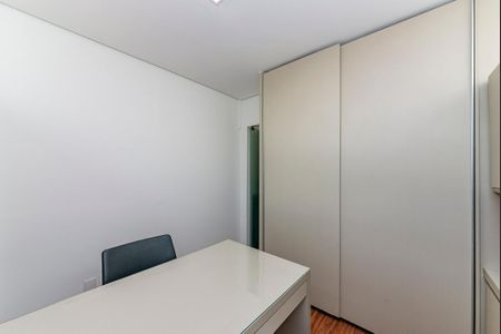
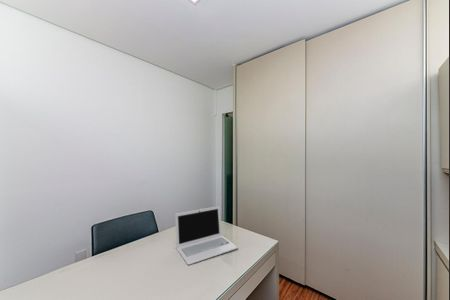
+ laptop [174,205,239,266]
